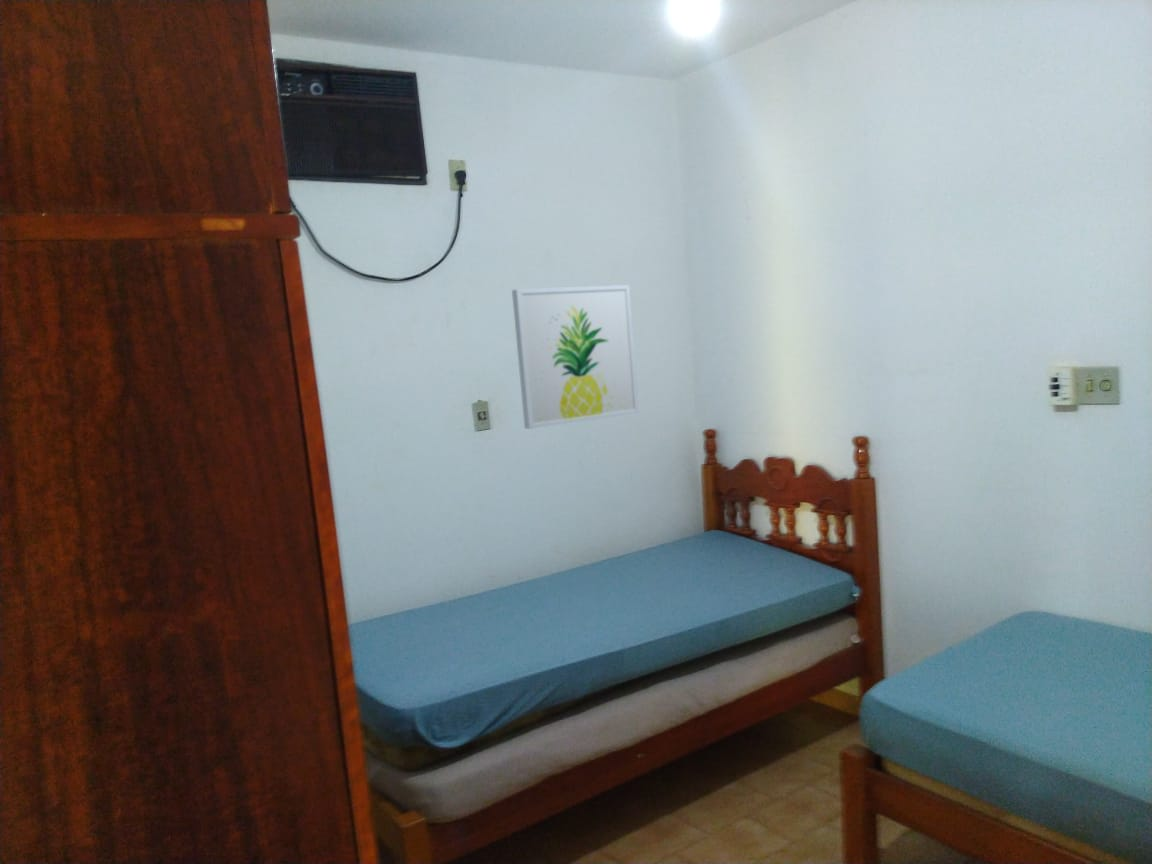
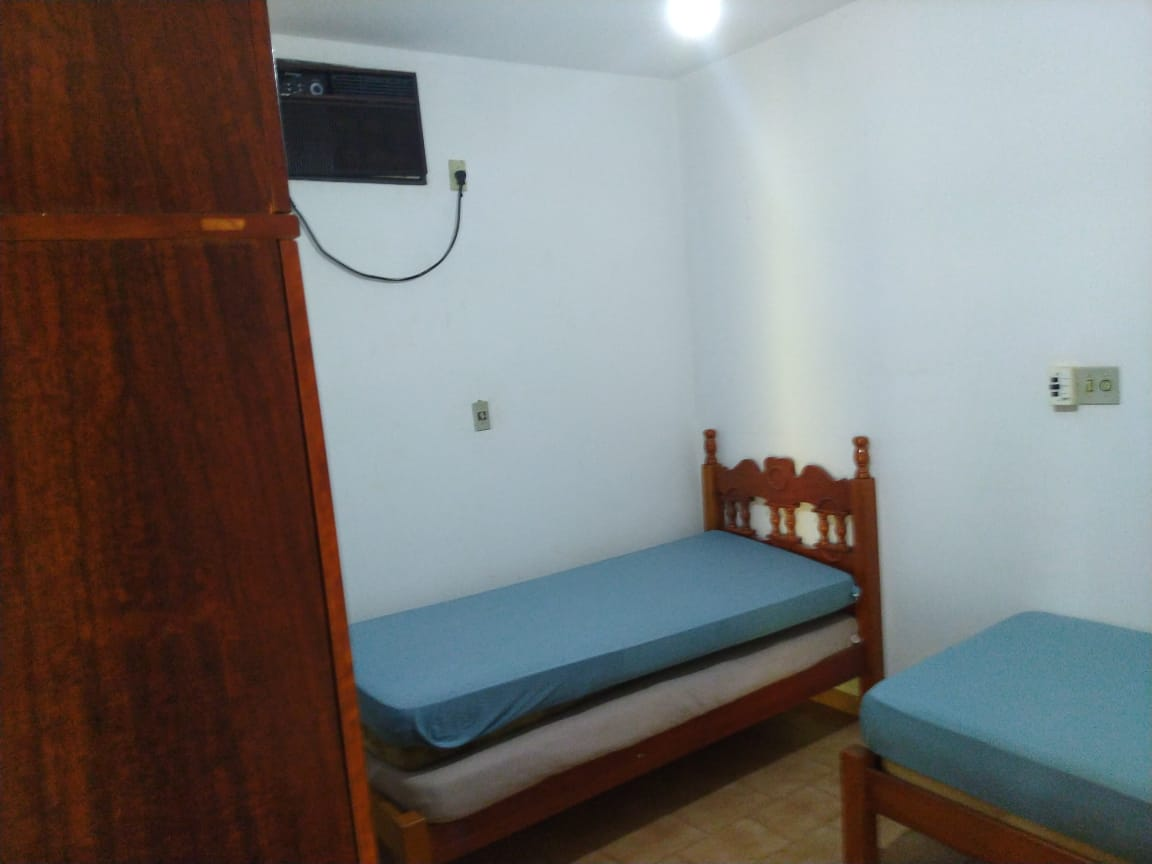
- wall art [511,284,640,430]
